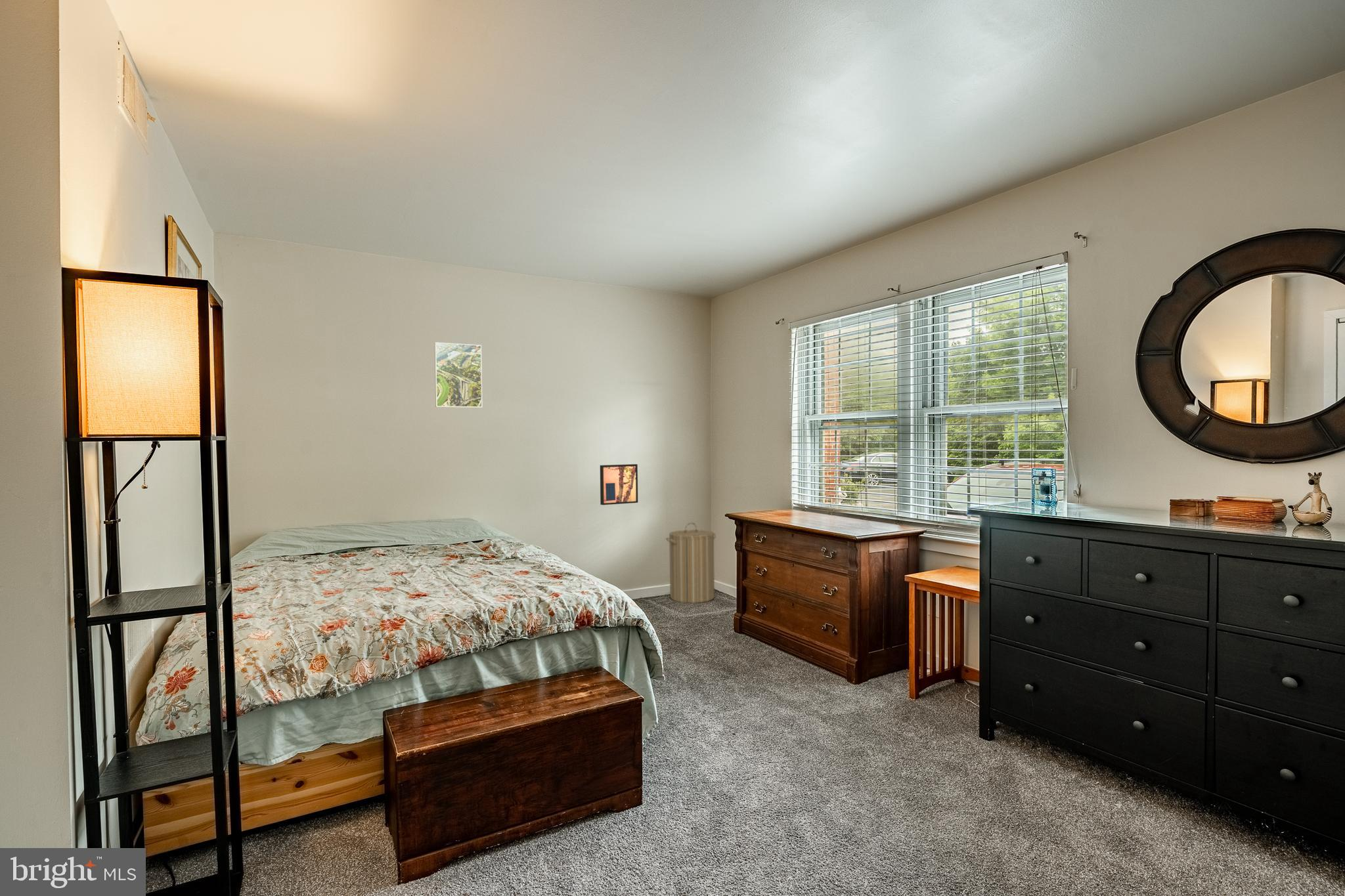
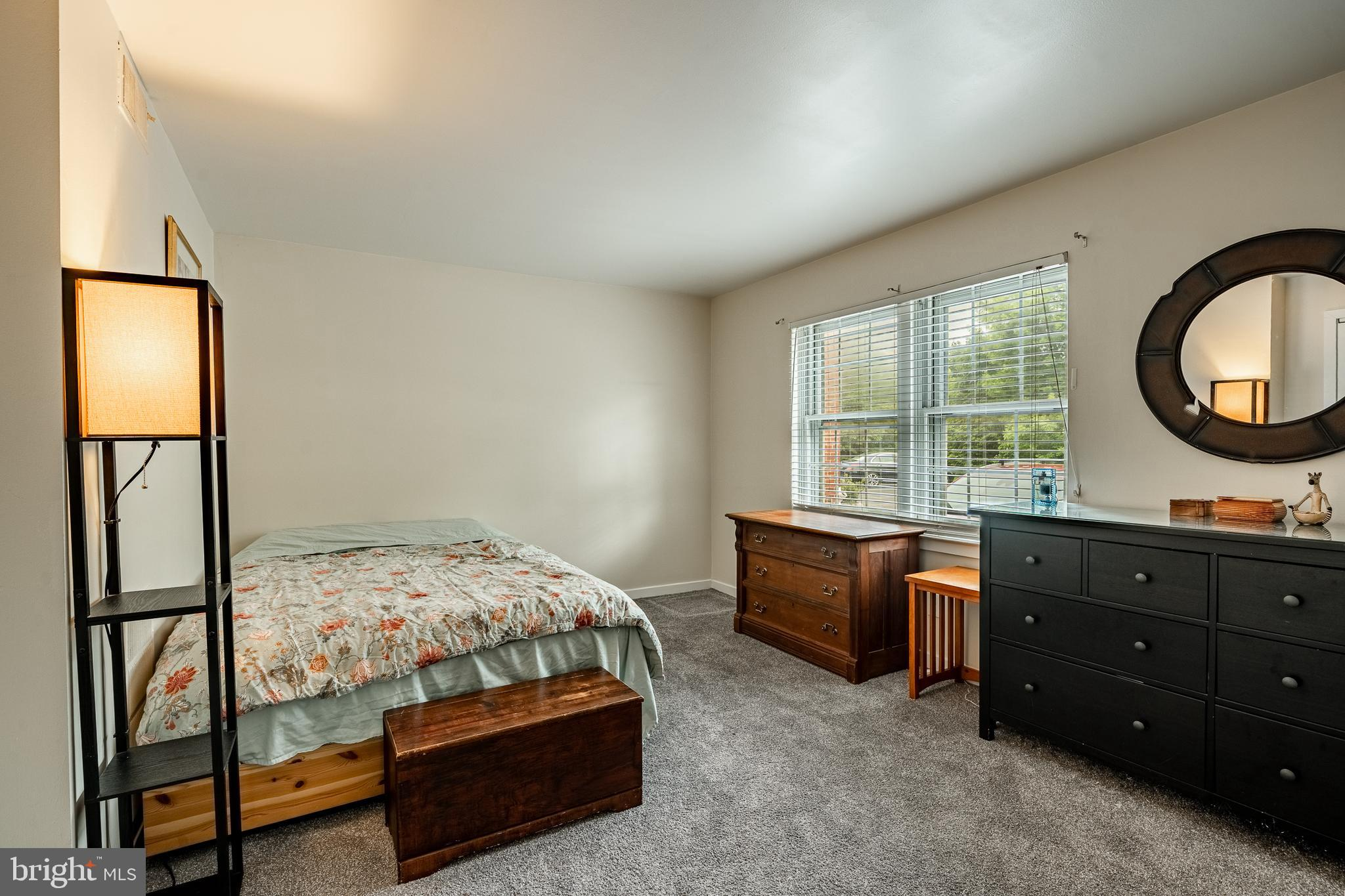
- wall art [600,463,638,505]
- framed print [434,341,483,408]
- laundry hamper [665,522,717,604]
